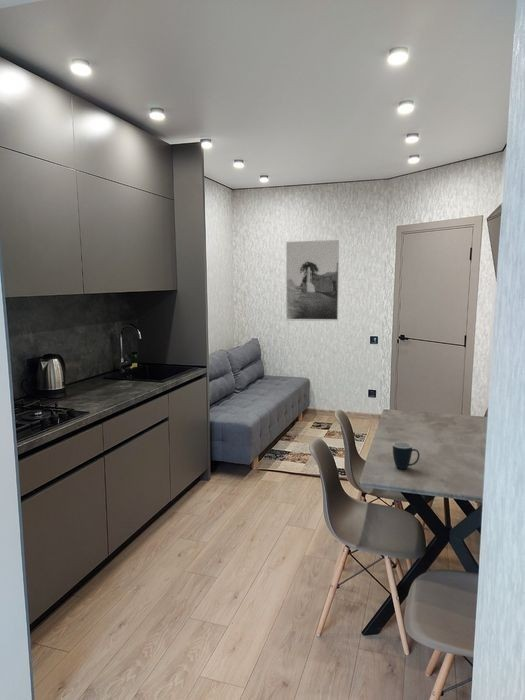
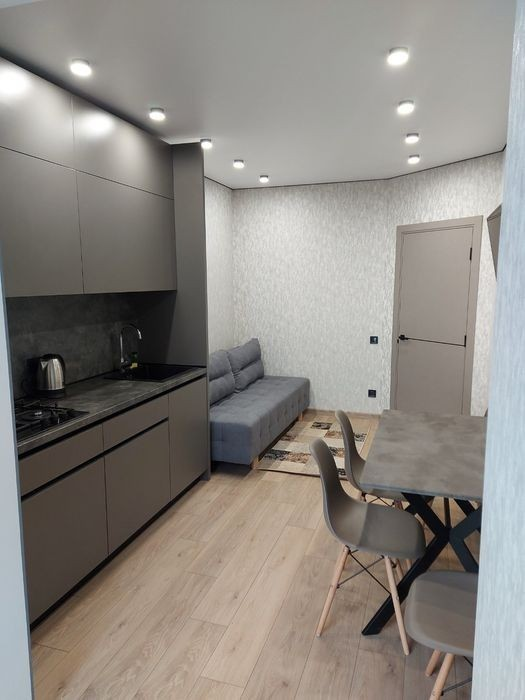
- mug [392,441,421,470]
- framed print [285,239,340,322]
